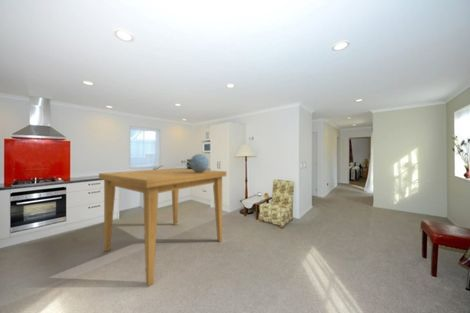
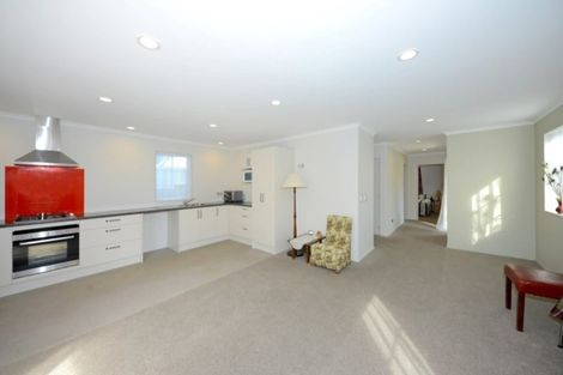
- dining table [98,167,227,287]
- decorative globe [189,153,210,173]
